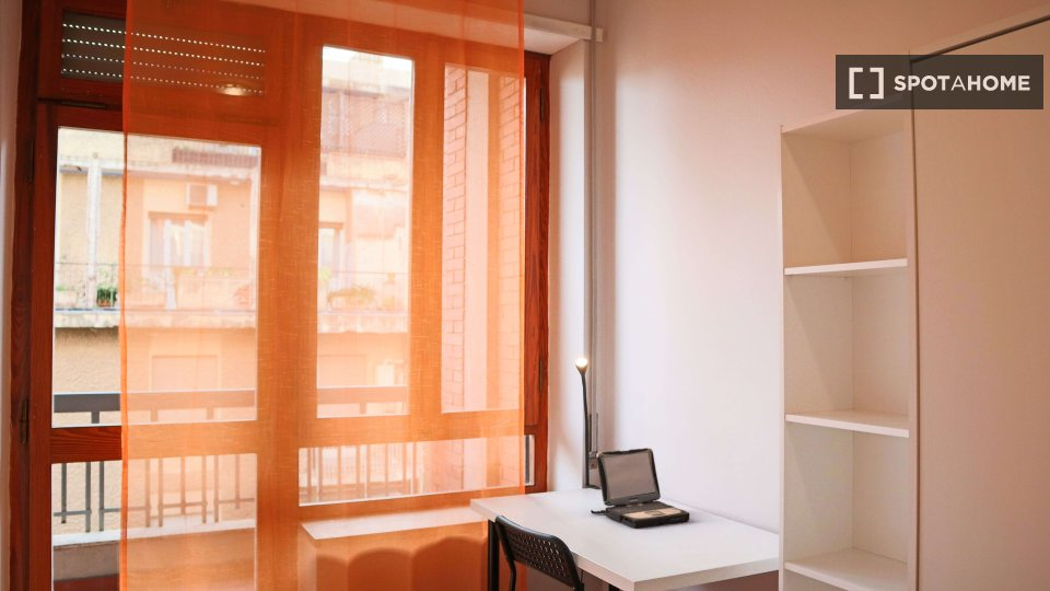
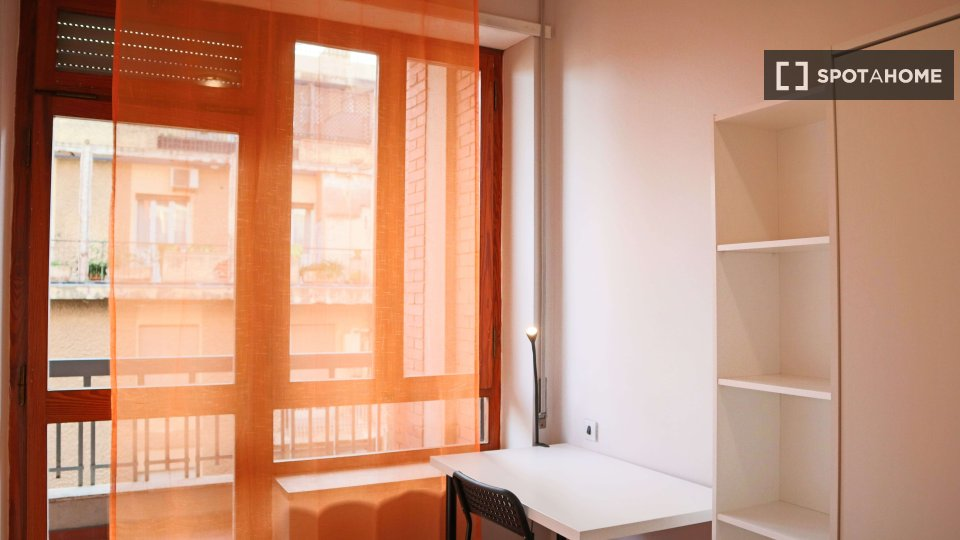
- laptop [590,447,691,530]
